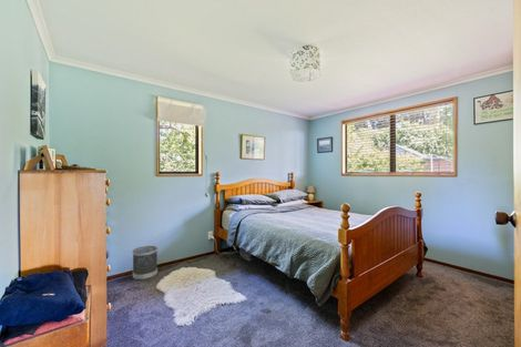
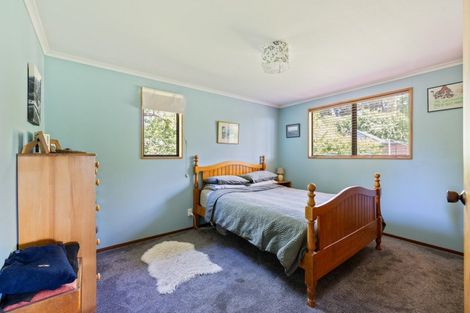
- wastebasket [132,245,159,280]
